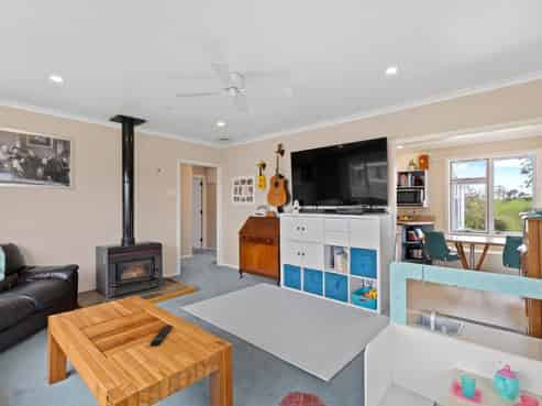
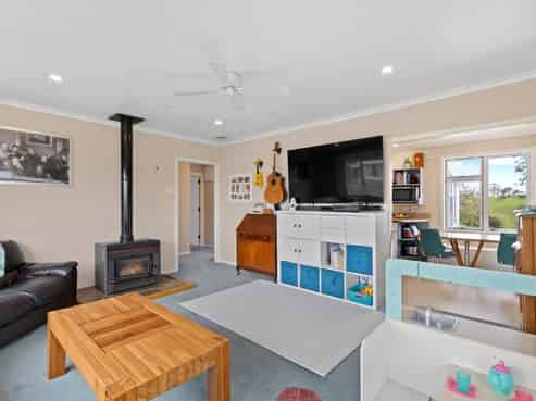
- remote control [150,325,174,347]
